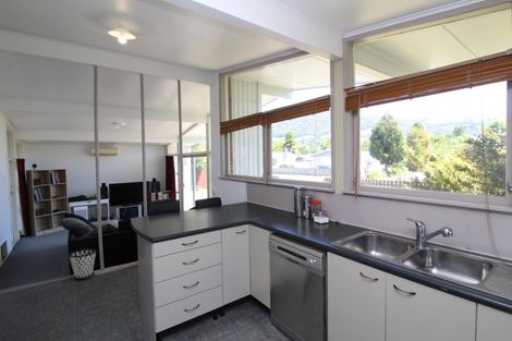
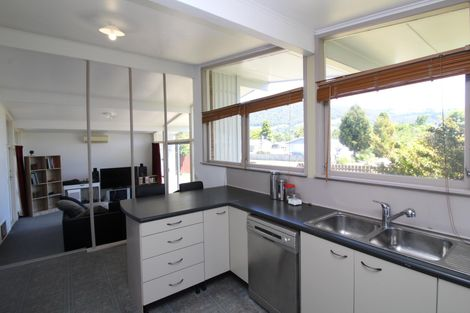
- wastebasket [68,247,97,281]
